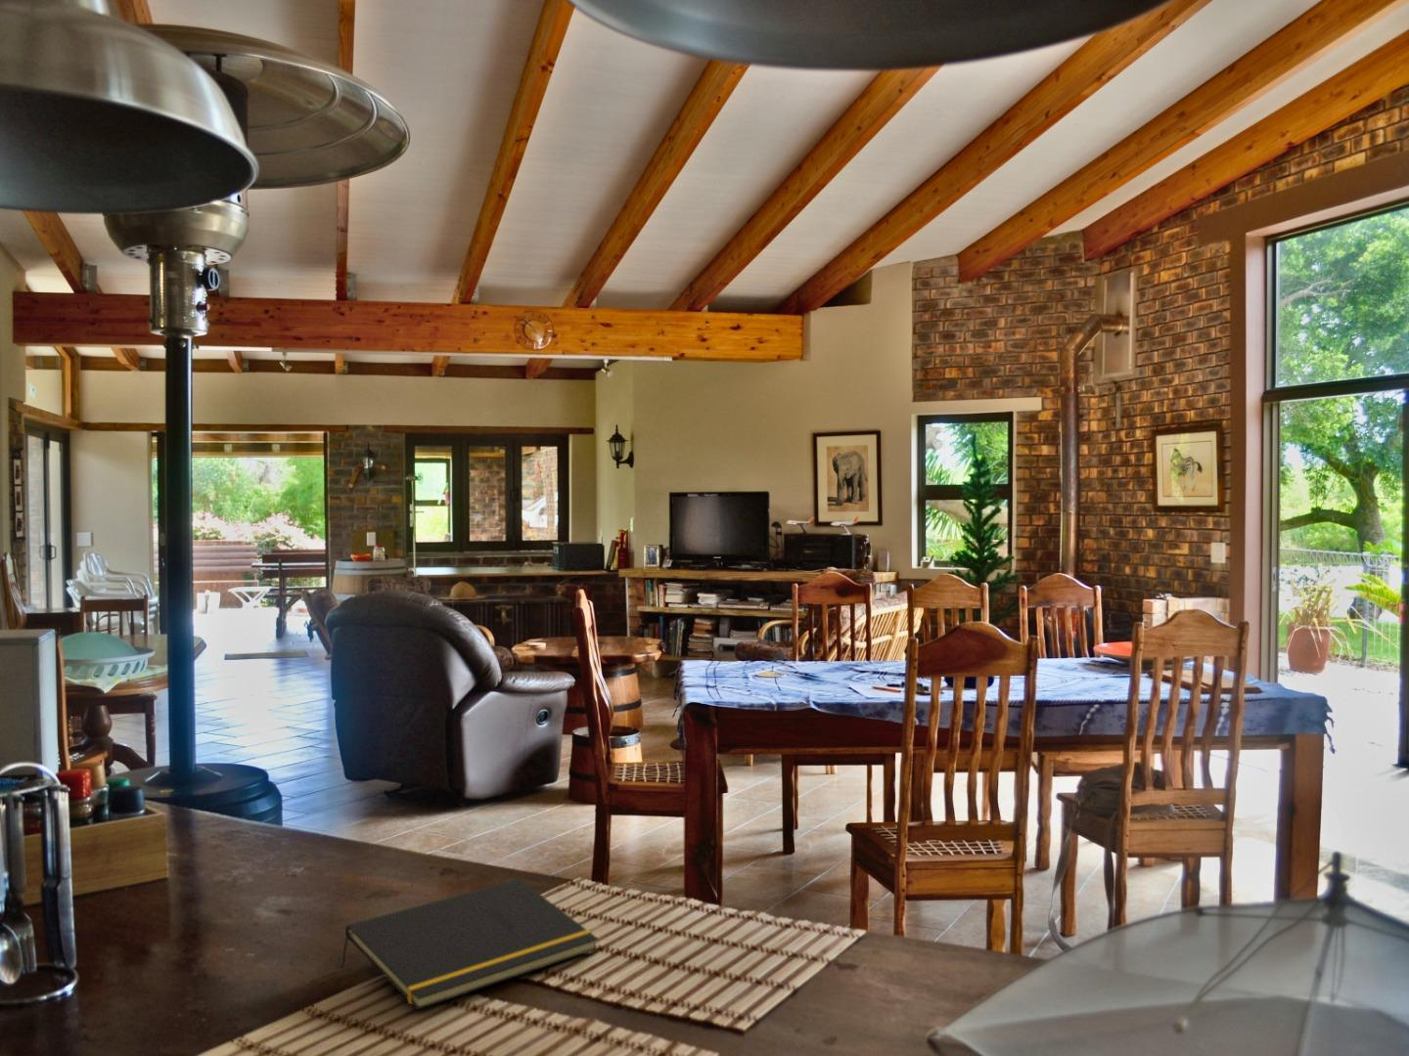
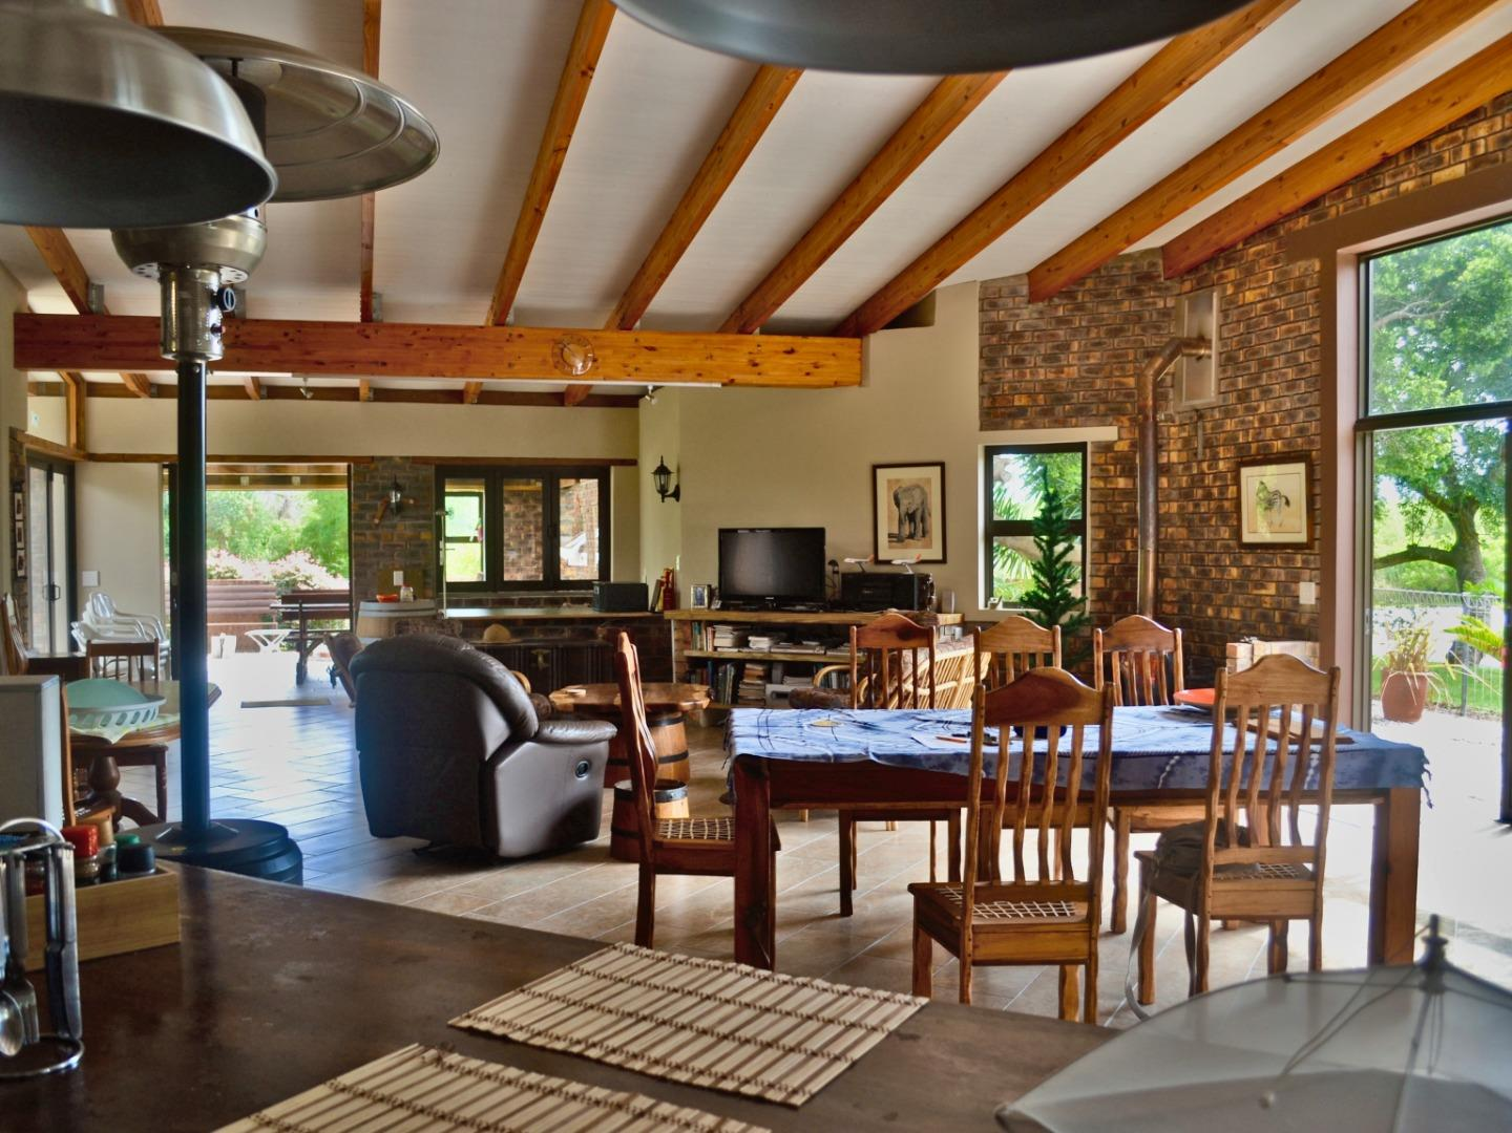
- notepad [339,879,599,1011]
